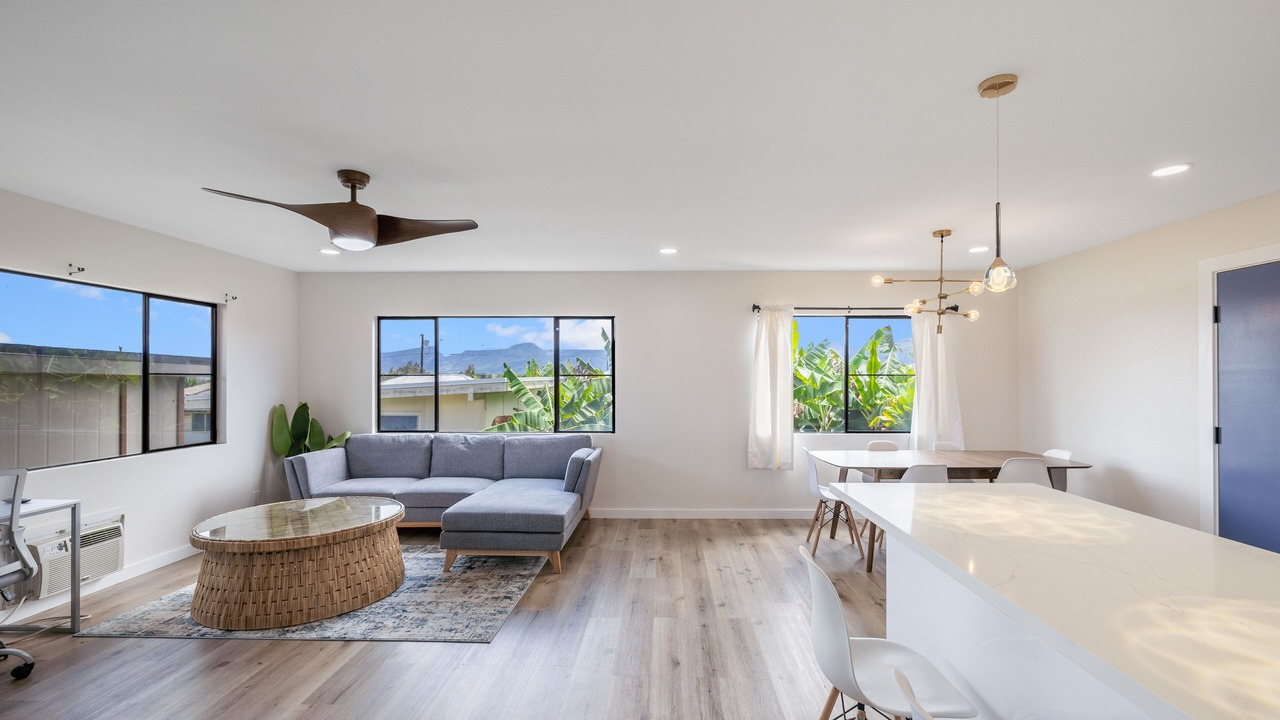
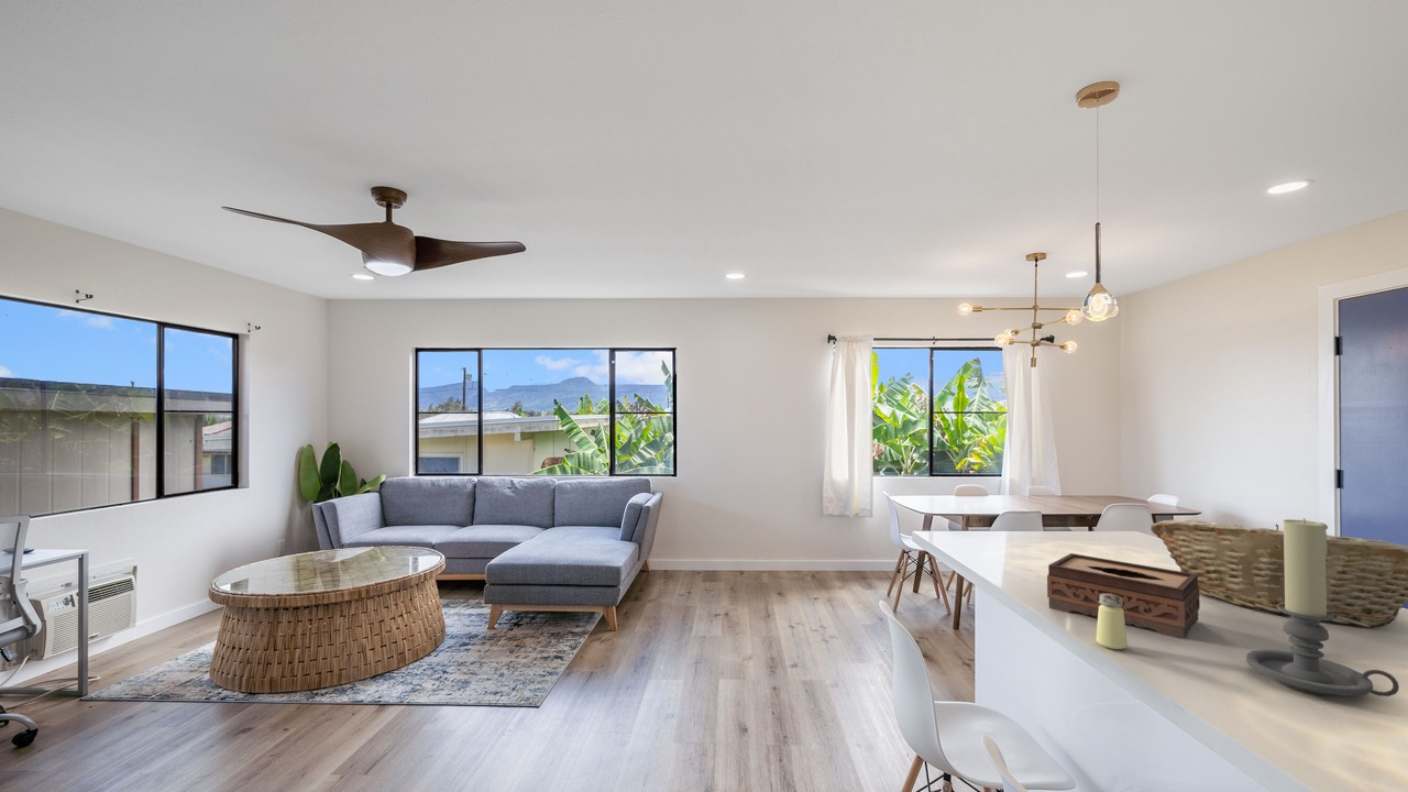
+ saltshaker [1096,594,1129,650]
+ tissue box [1046,552,1201,640]
+ fruit basket [1150,519,1408,629]
+ candle holder [1245,517,1400,697]
